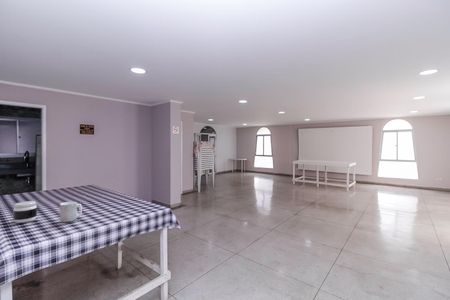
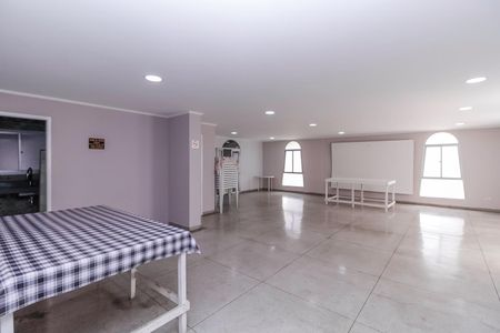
- mug [59,201,83,223]
- jar [12,200,38,224]
